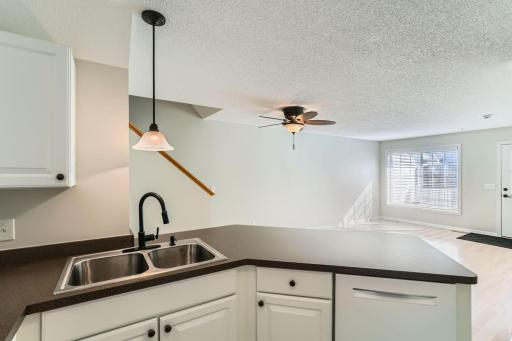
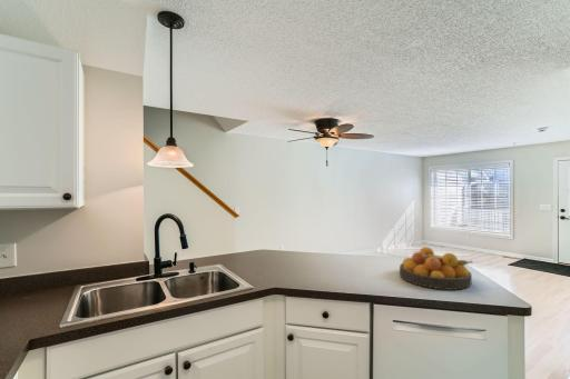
+ fruit bowl [399,246,474,291]
